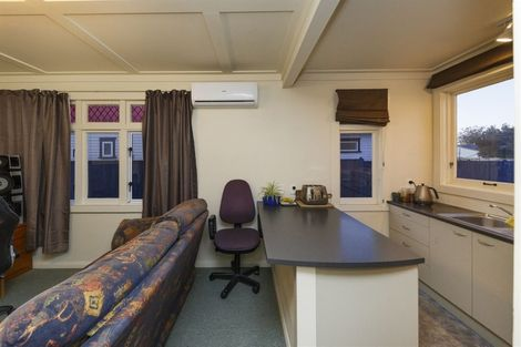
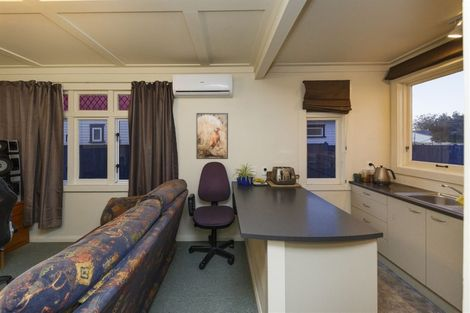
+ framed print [195,112,229,160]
